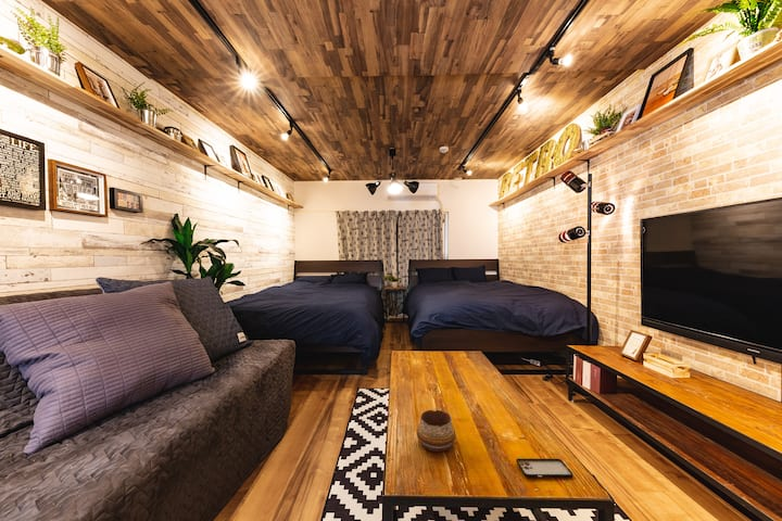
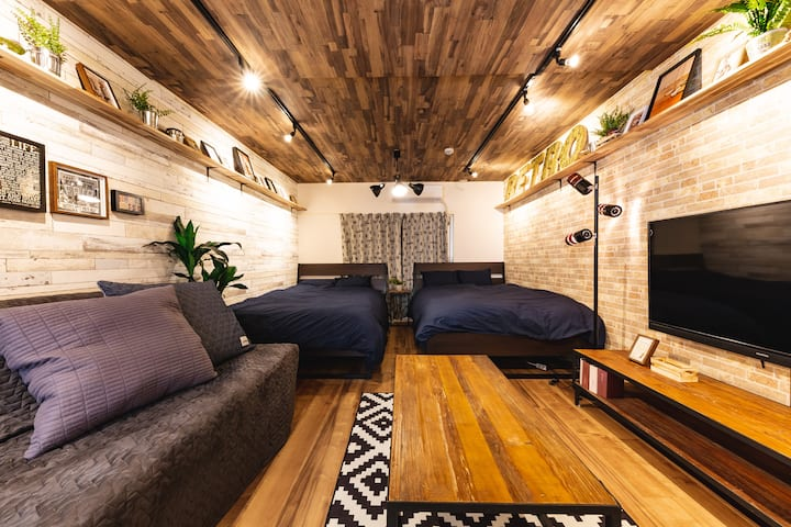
- decorative bowl [416,409,456,453]
- smartphone [515,458,573,479]
